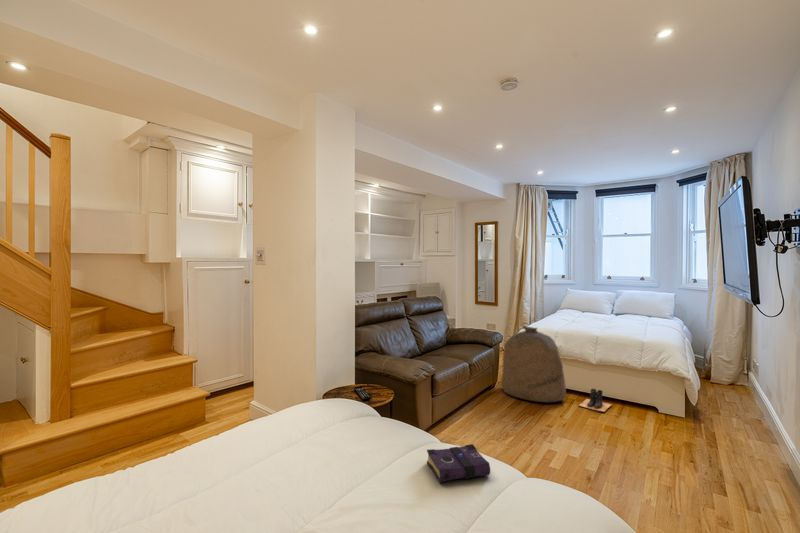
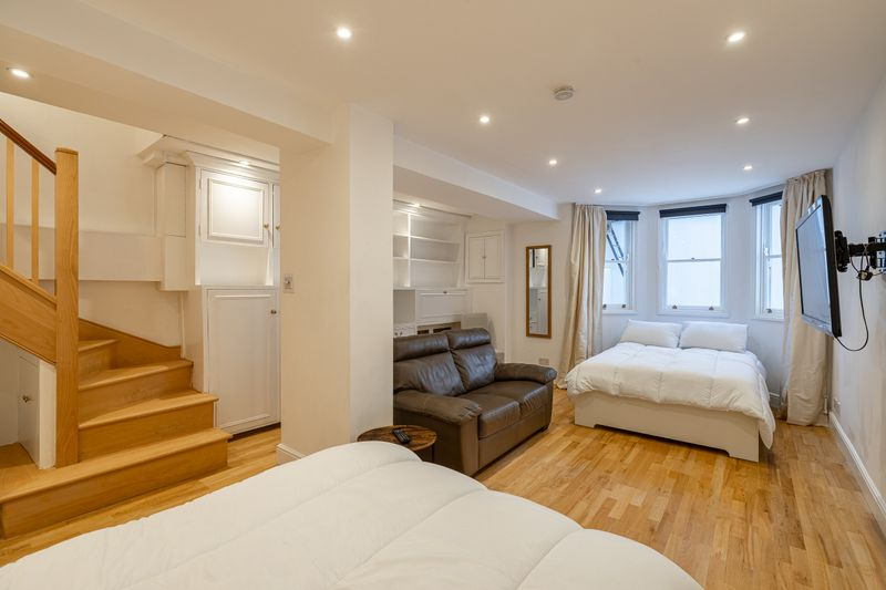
- bag [500,325,567,403]
- book [426,443,491,484]
- boots [577,388,613,413]
